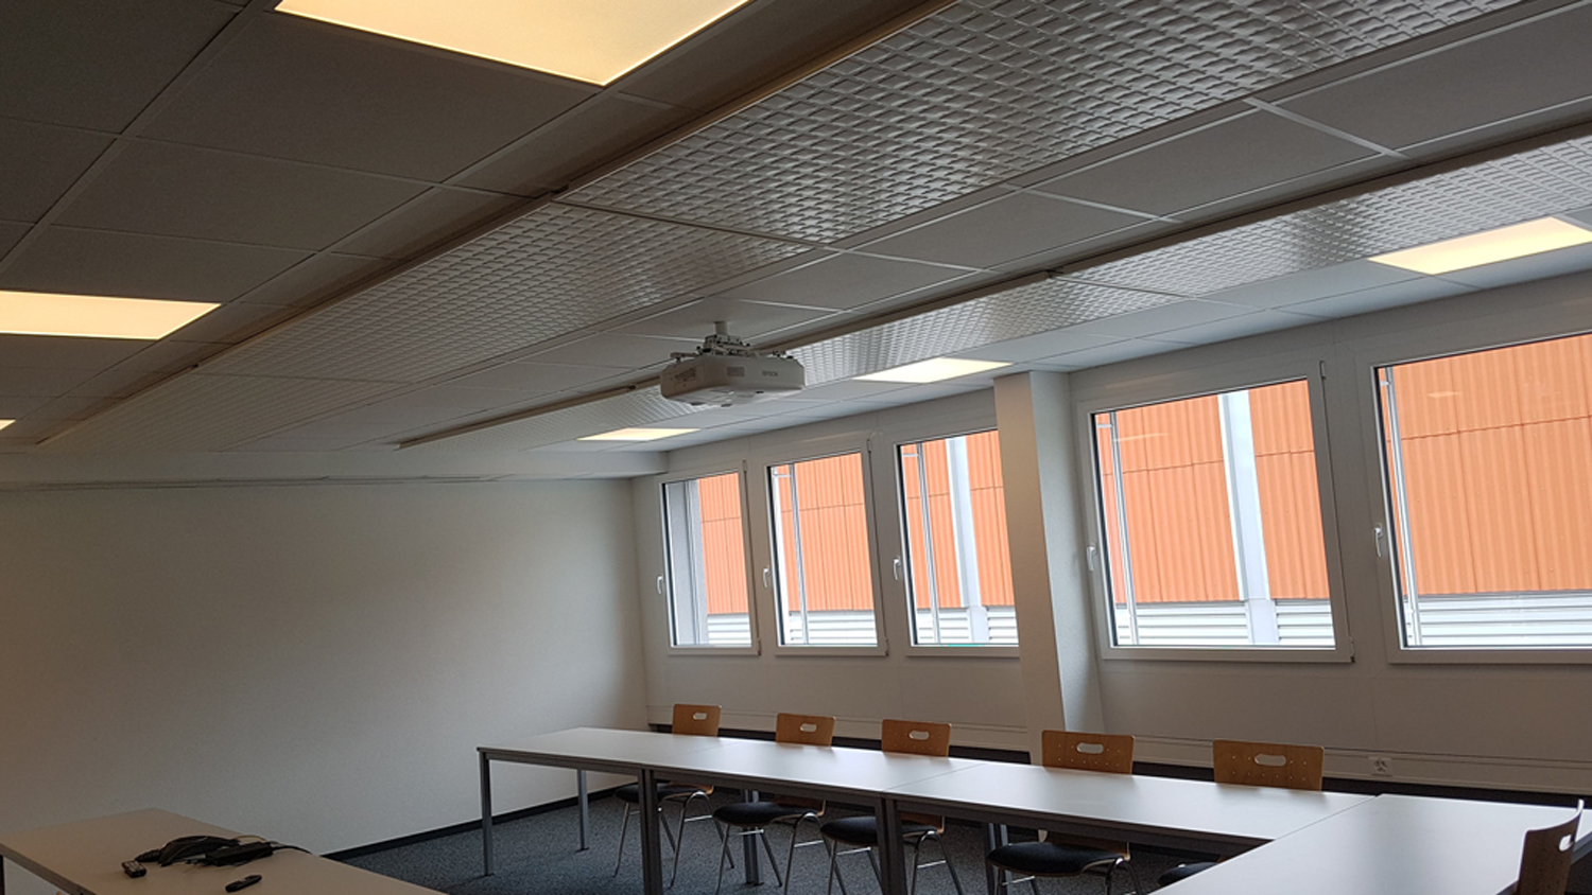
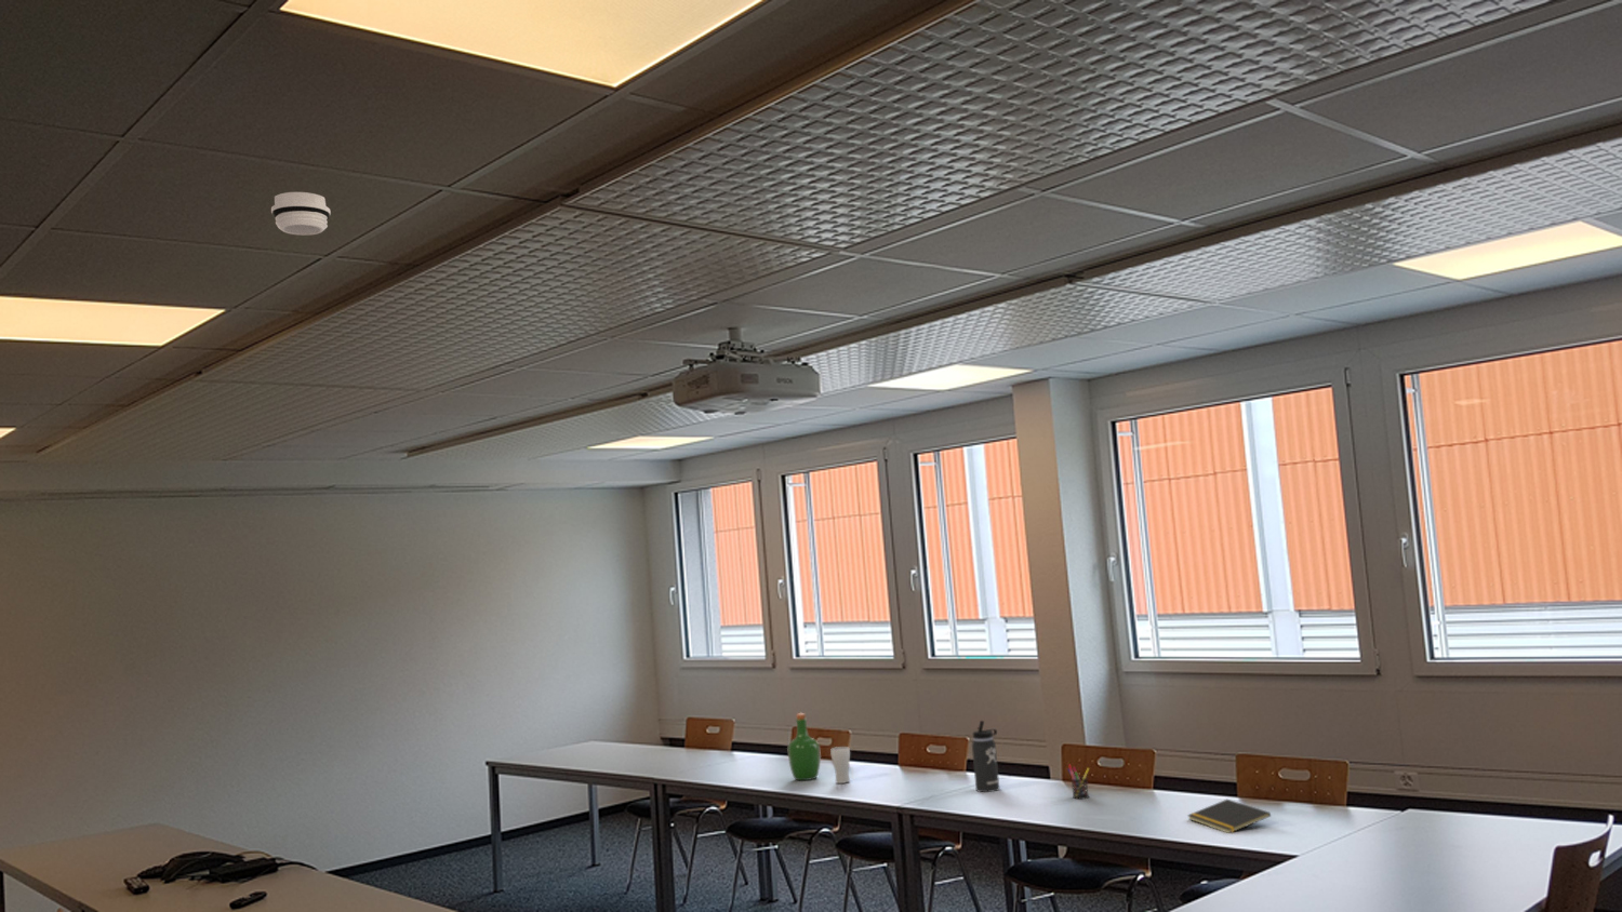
+ thermos bottle [971,719,1000,793]
+ drinking glass [830,746,851,784]
+ wine bottle [786,712,822,782]
+ pen holder [1067,764,1090,800]
+ notepad [1186,798,1272,834]
+ smoke detector [271,192,332,237]
